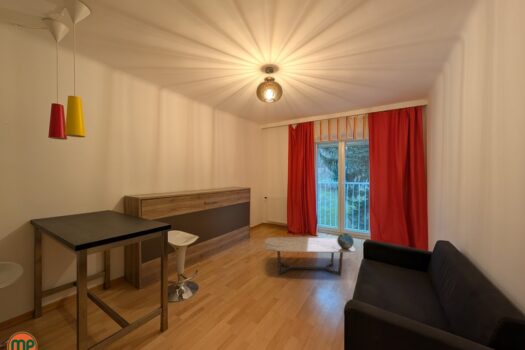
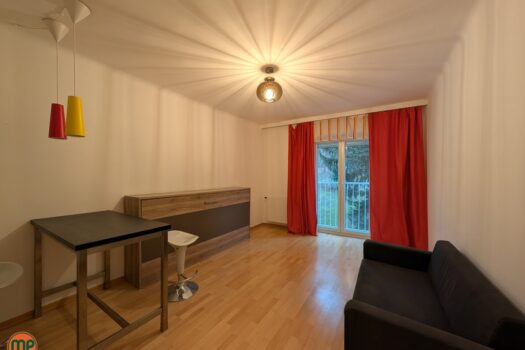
- coffee table [264,237,356,277]
- decorative sphere [336,232,355,249]
